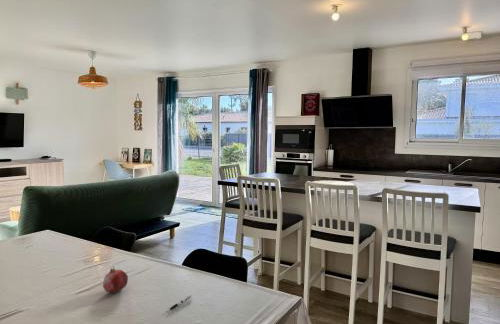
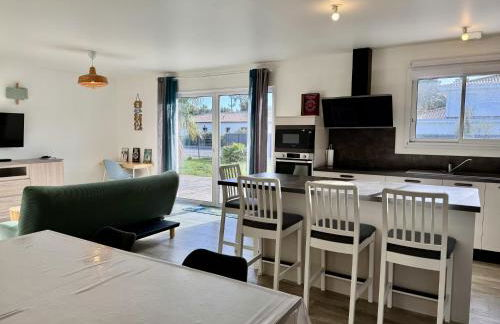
- fruit [102,266,129,294]
- pen [165,294,193,313]
